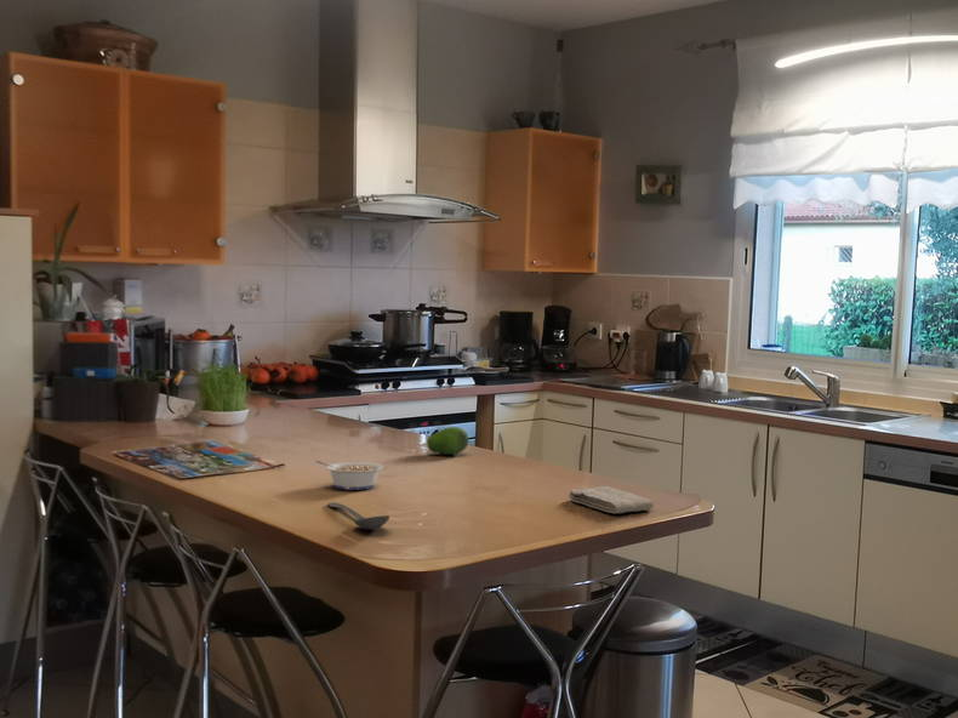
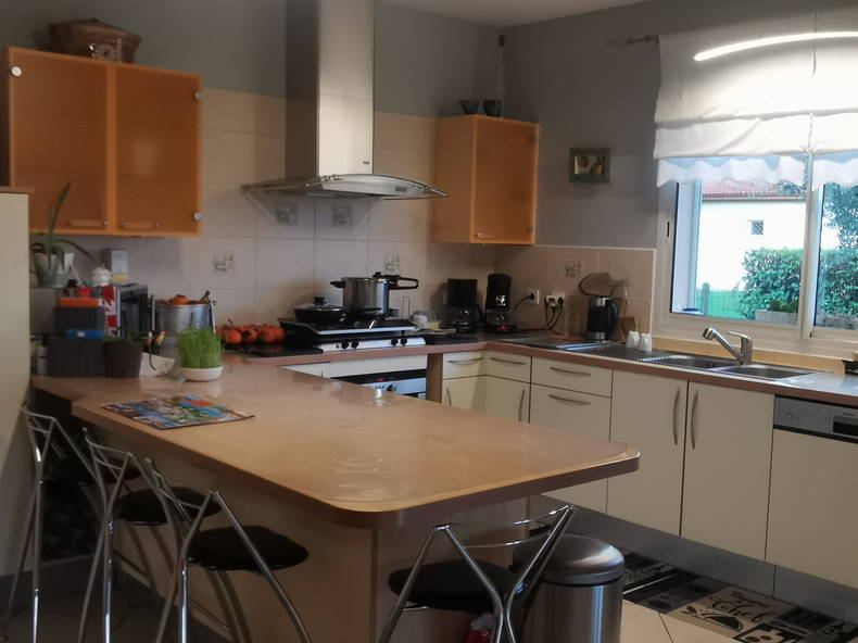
- washcloth [568,485,655,514]
- stirrer [326,501,390,531]
- fruit [426,426,471,456]
- legume [315,460,384,491]
